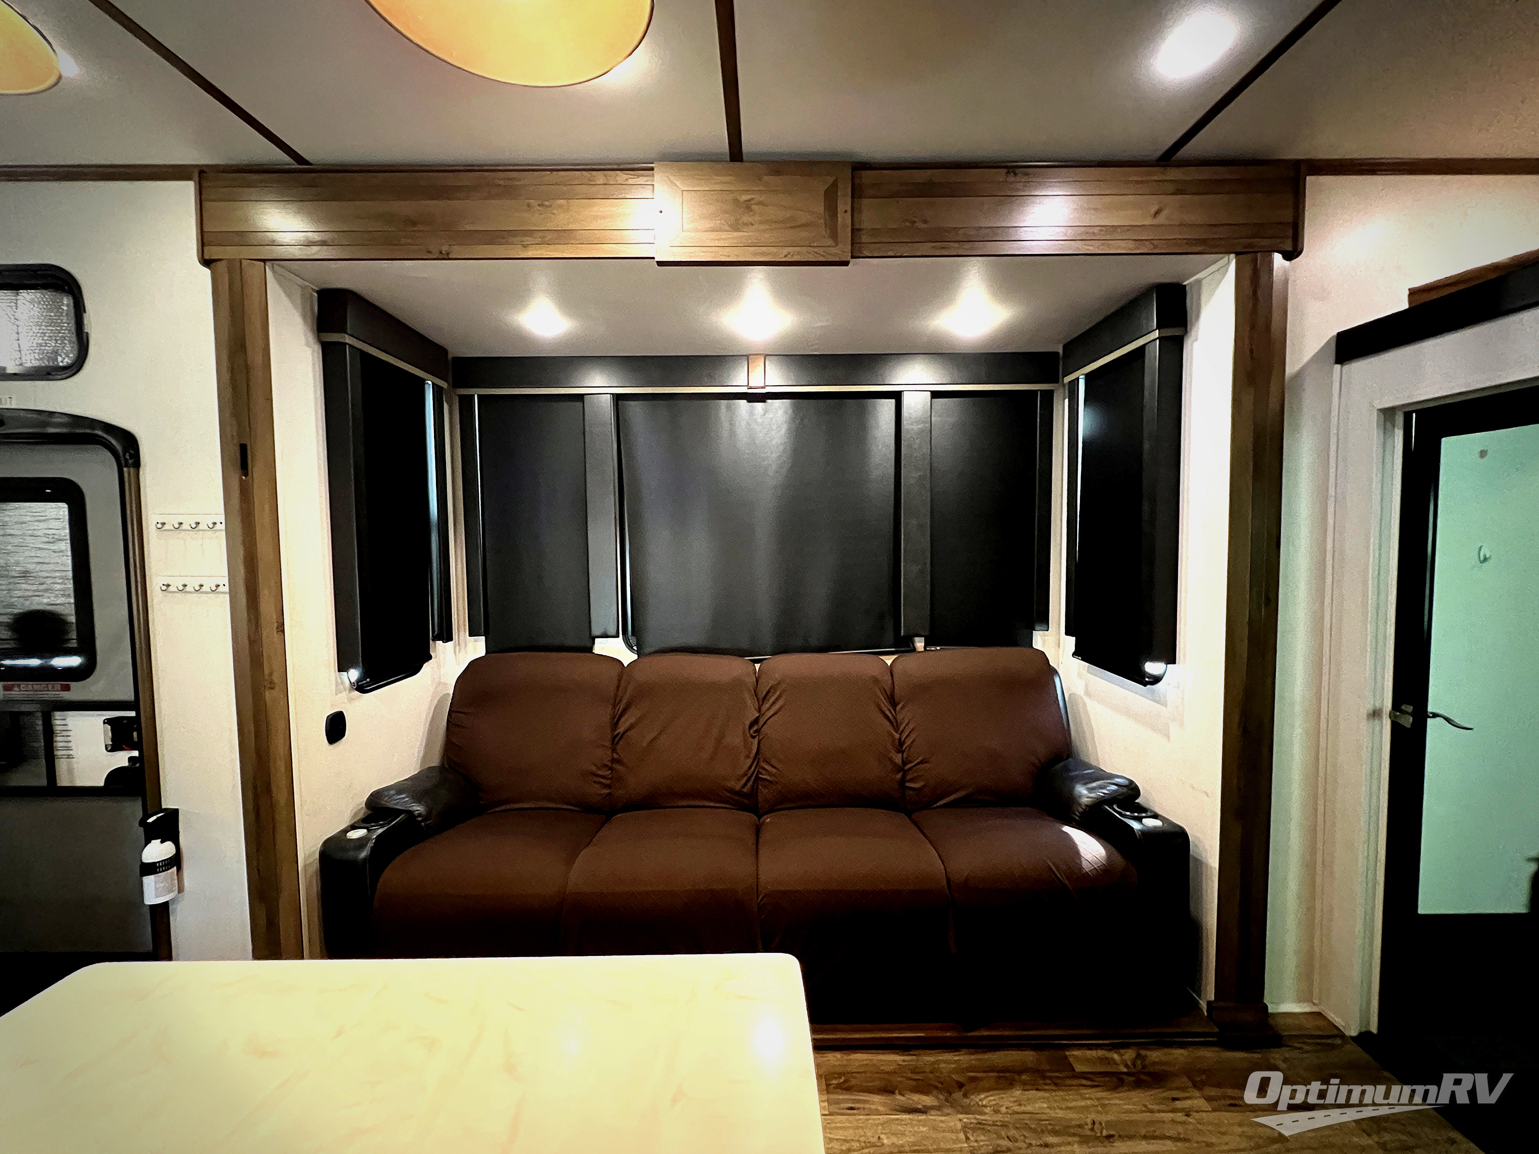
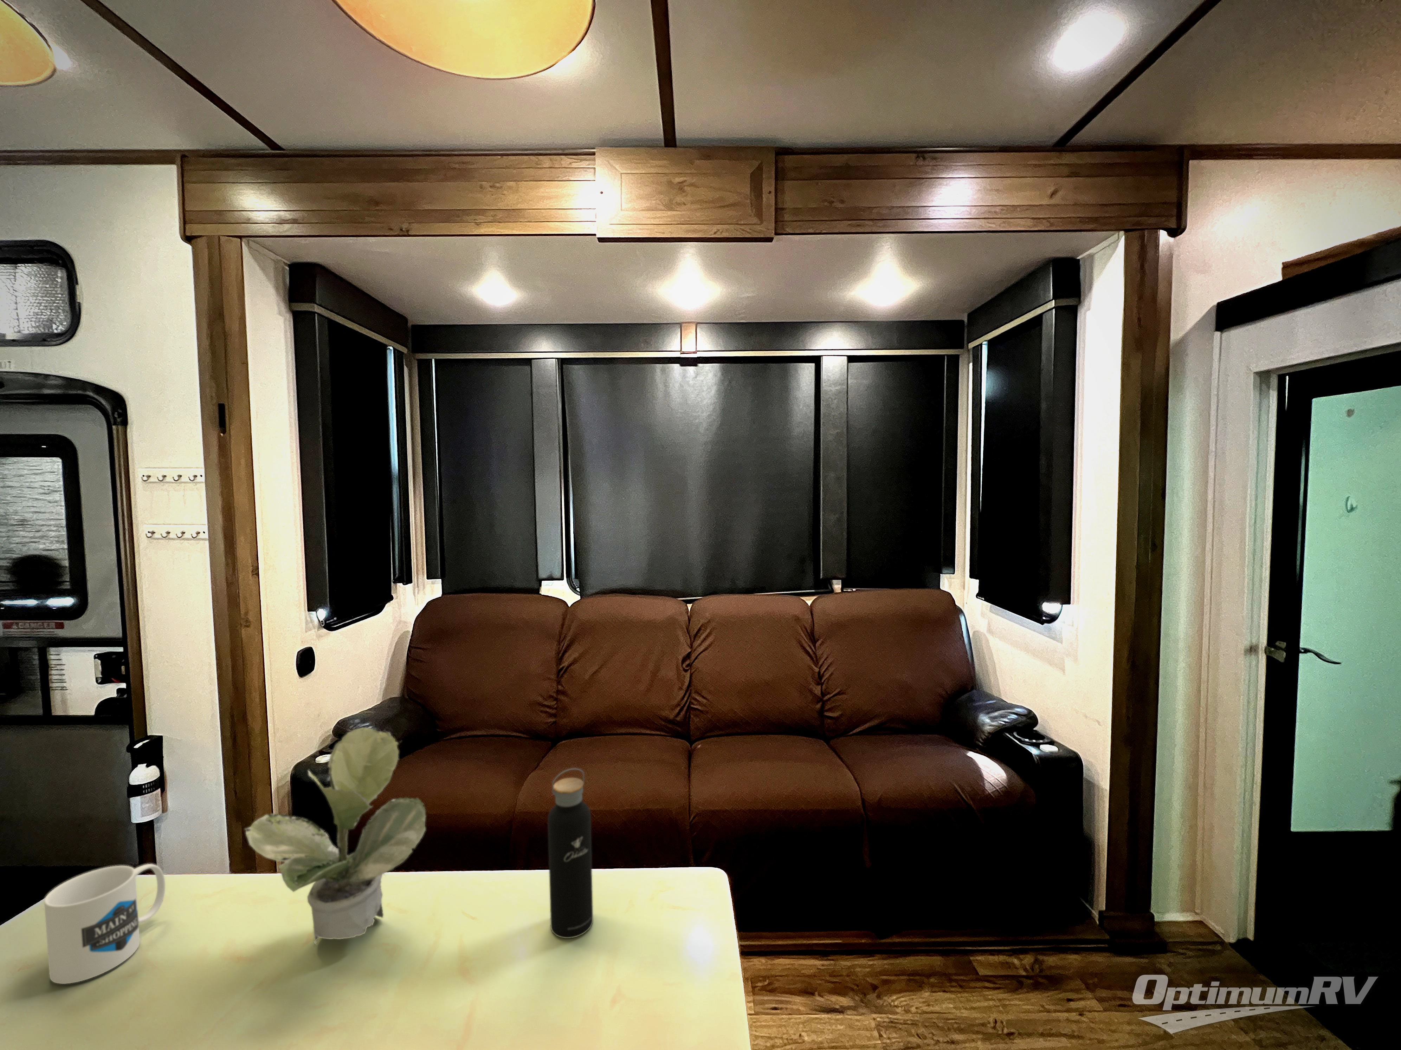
+ mug [44,864,165,984]
+ potted plant [244,727,427,947]
+ water bottle [547,768,593,939]
